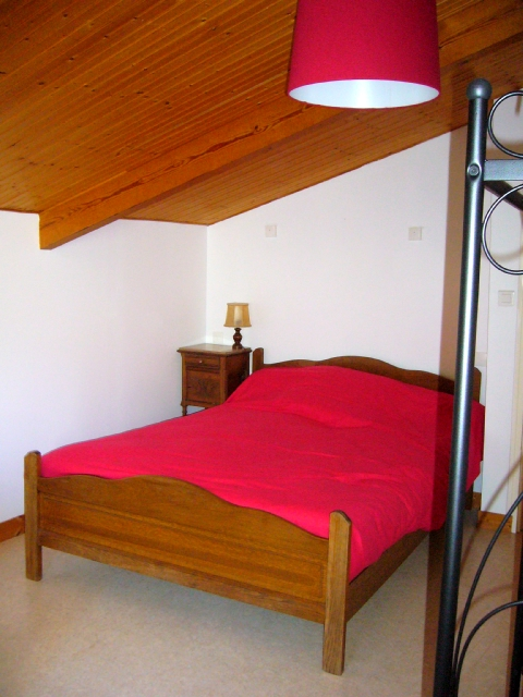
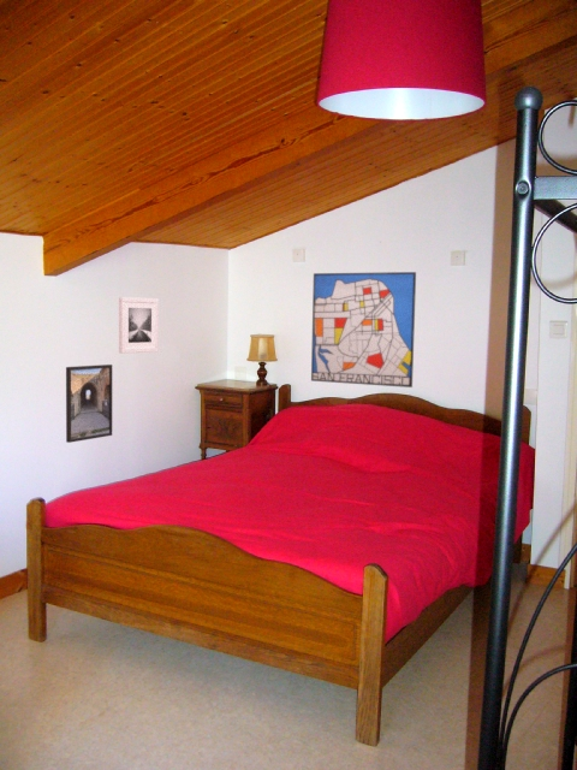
+ wall art [310,271,417,389]
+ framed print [65,363,113,444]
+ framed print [118,296,160,354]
